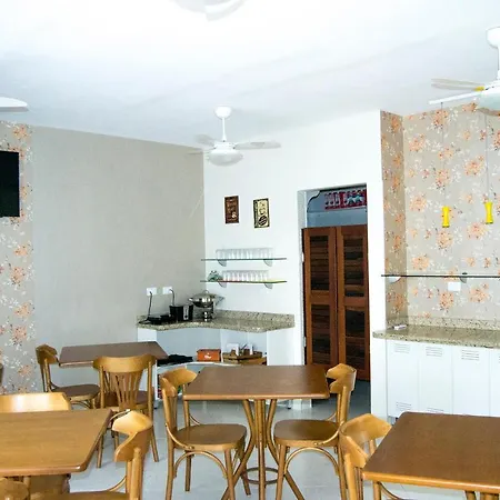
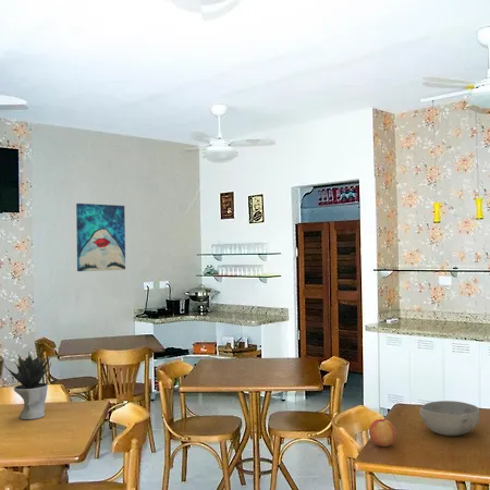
+ bowl [418,400,480,437]
+ wall art [75,203,126,272]
+ apple [368,418,397,448]
+ potted plant [3,346,52,420]
